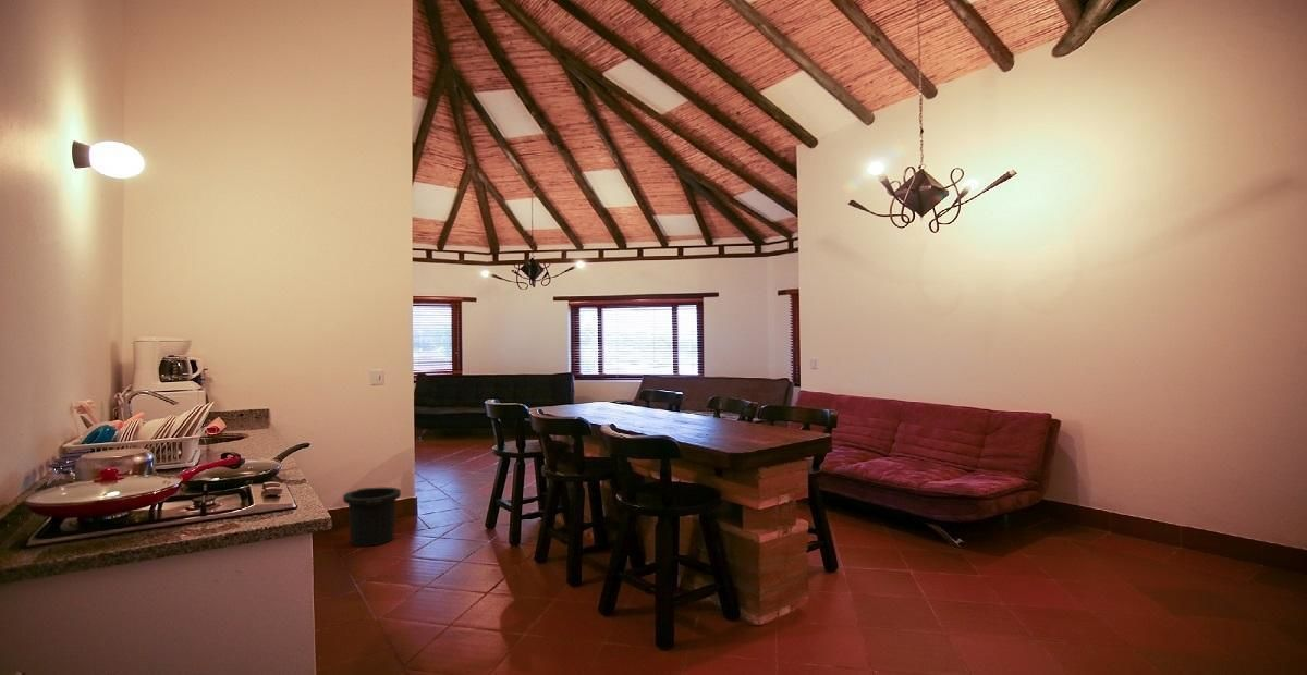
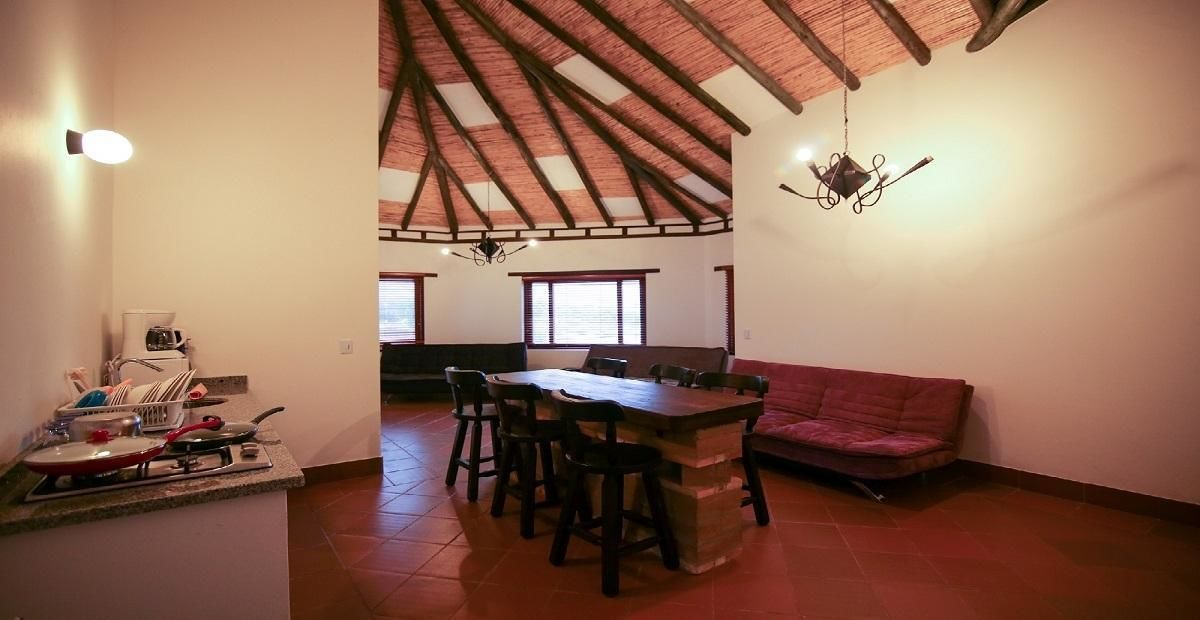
- trash can [342,486,402,548]
